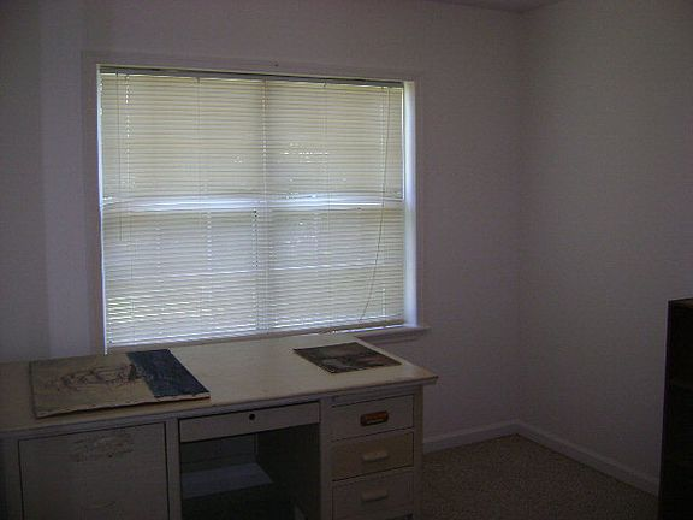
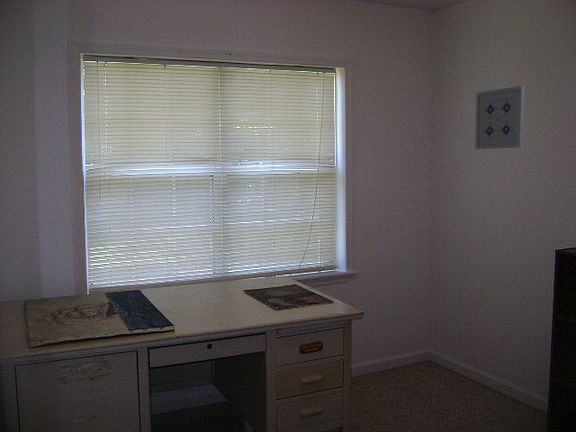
+ wall art [474,85,526,150]
